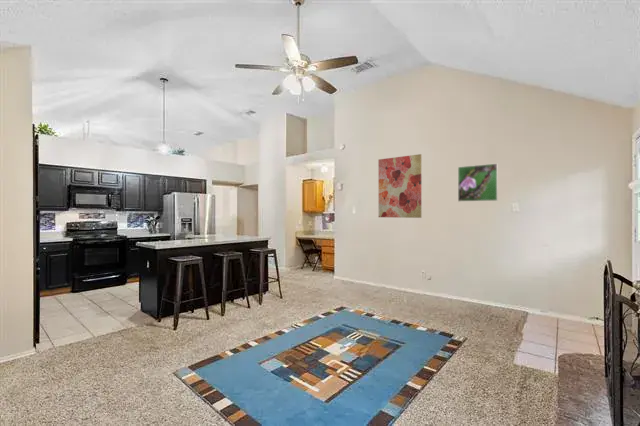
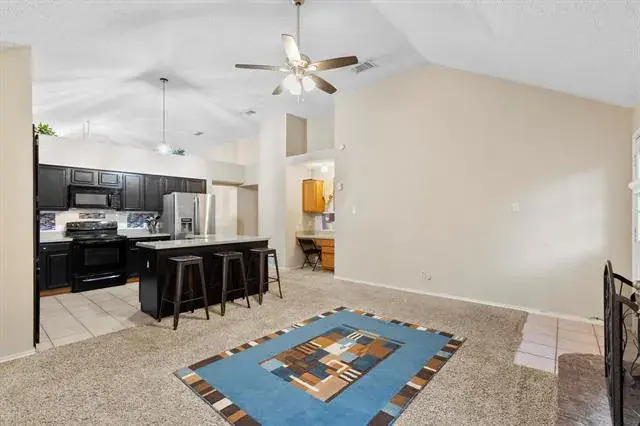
- wall art [377,153,423,219]
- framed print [457,163,499,203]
